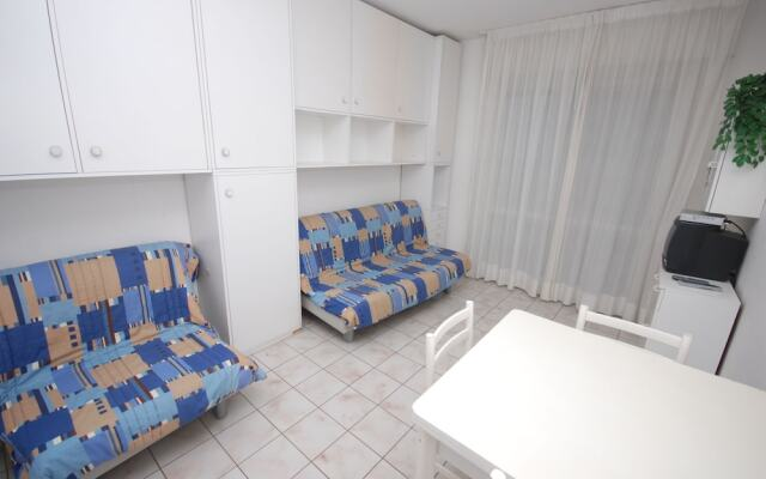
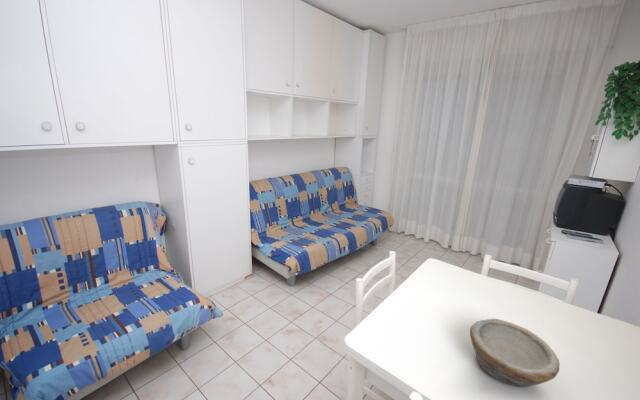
+ bowl [469,318,561,388]
